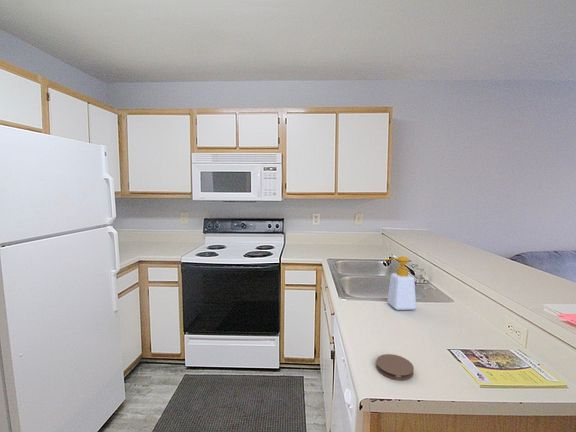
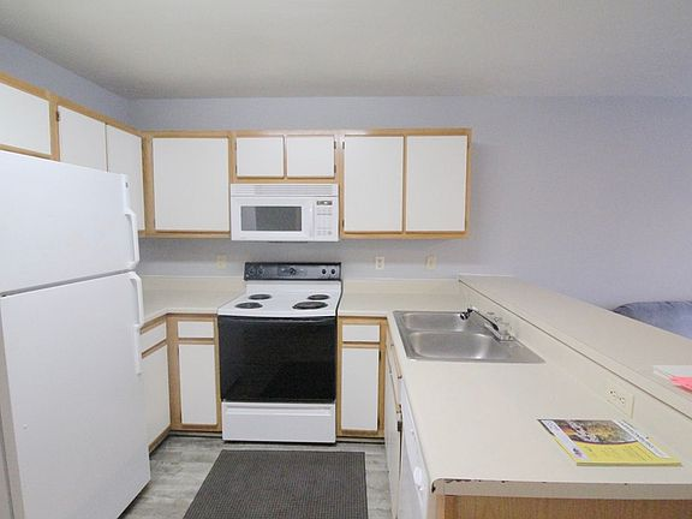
- coaster [375,353,415,381]
- soap bottle [382,255,417,311]
